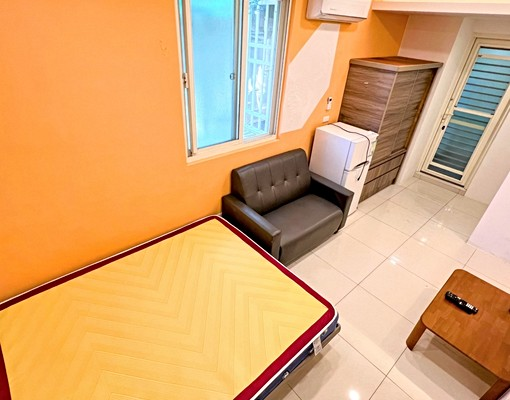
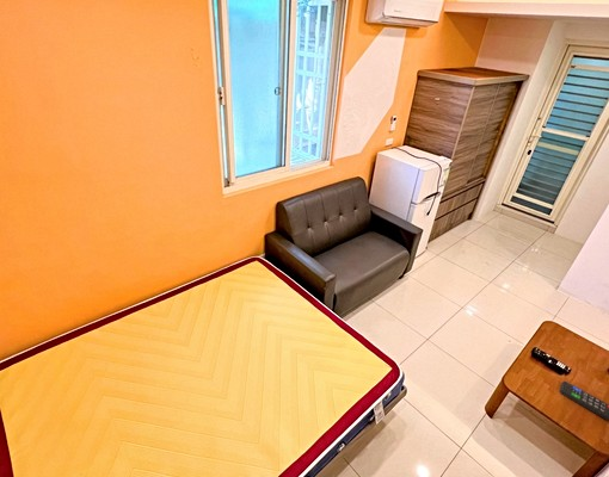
+ remote control [559,379,609,421]
